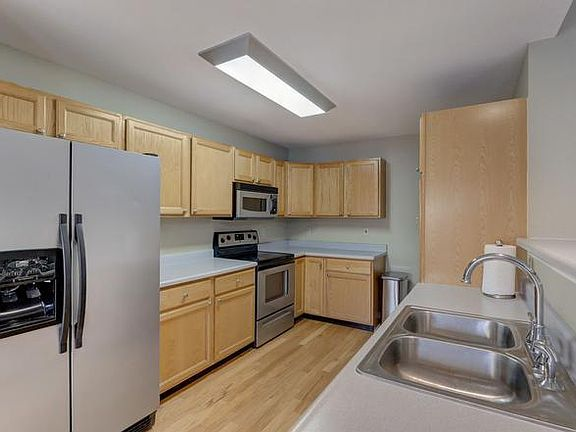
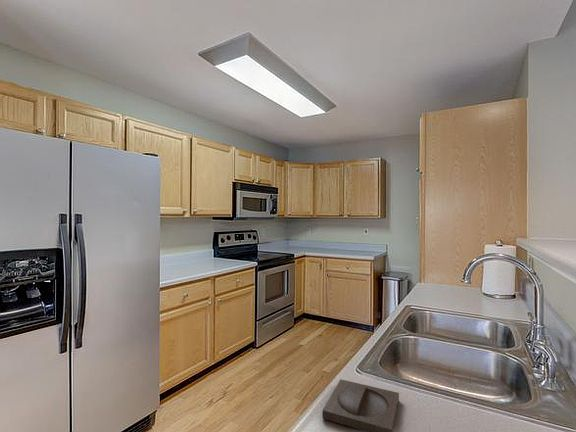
+ decorative tray [321,378,400,432]
